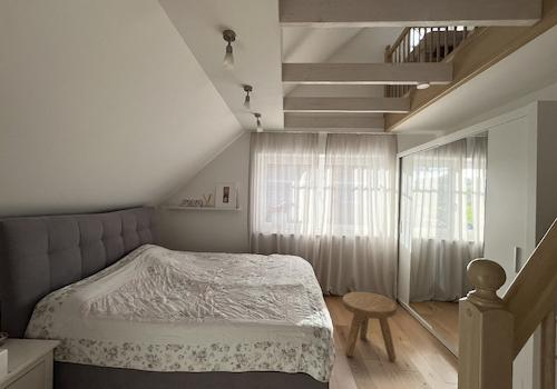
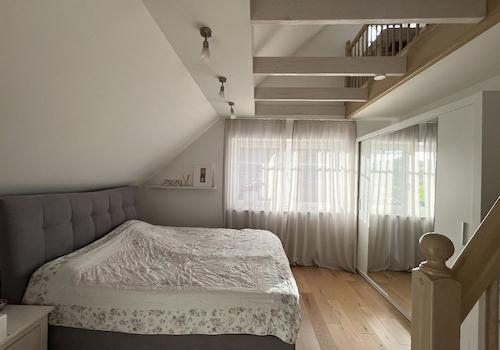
- stool [342,291,398,361]
